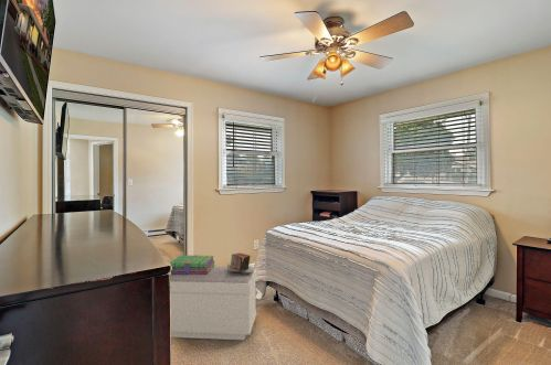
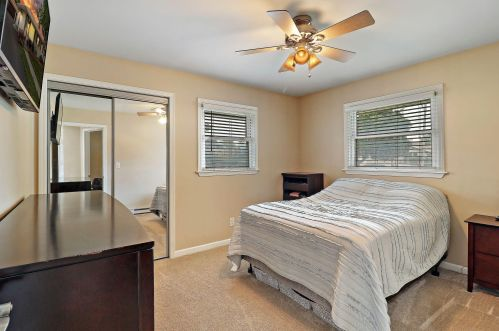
- decorative box [226,251,254,275]
- bench [169,266,257,341]
- stack of books [169,255,216,275]
